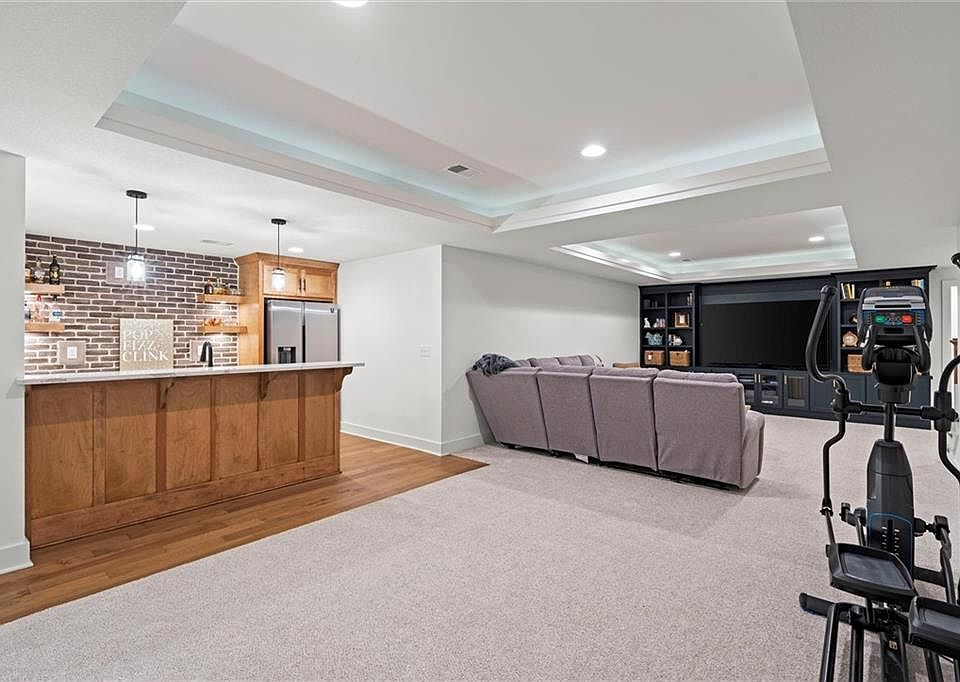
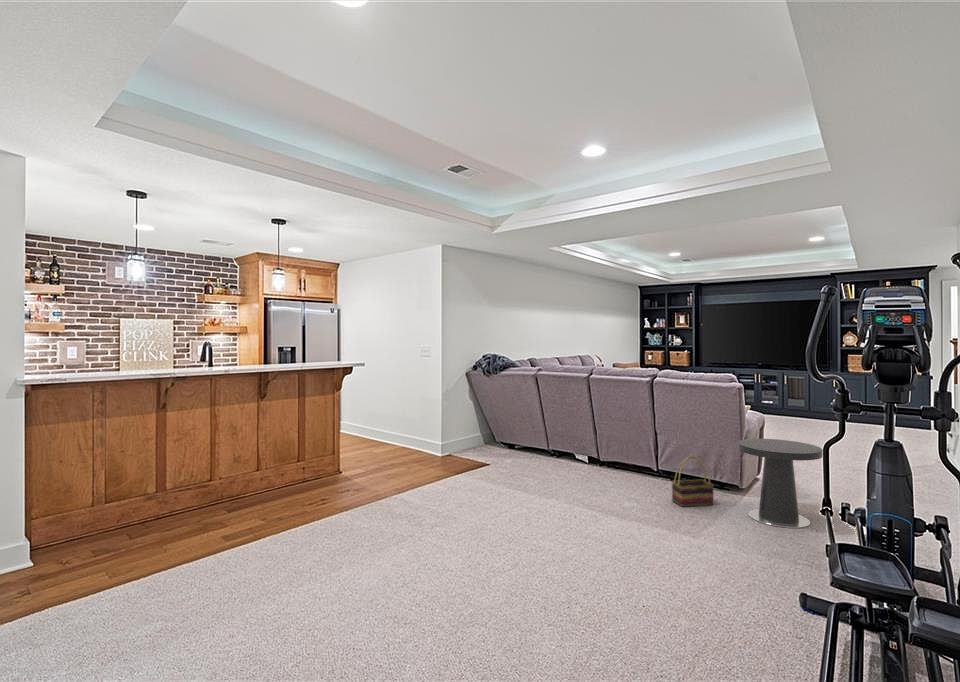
+ basket [671,455,715,508]
+ side table [737,438,824,529]
